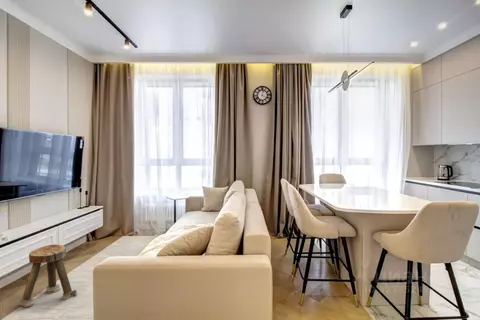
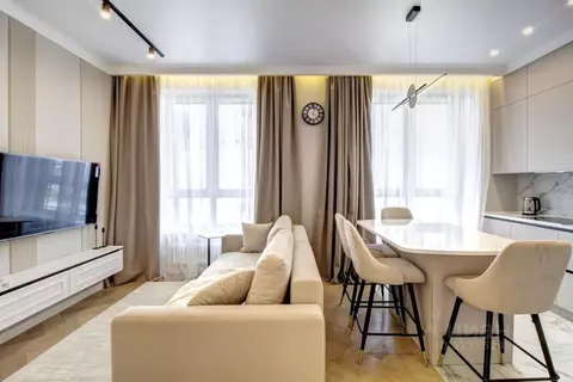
- stool [18,244,78,308]
